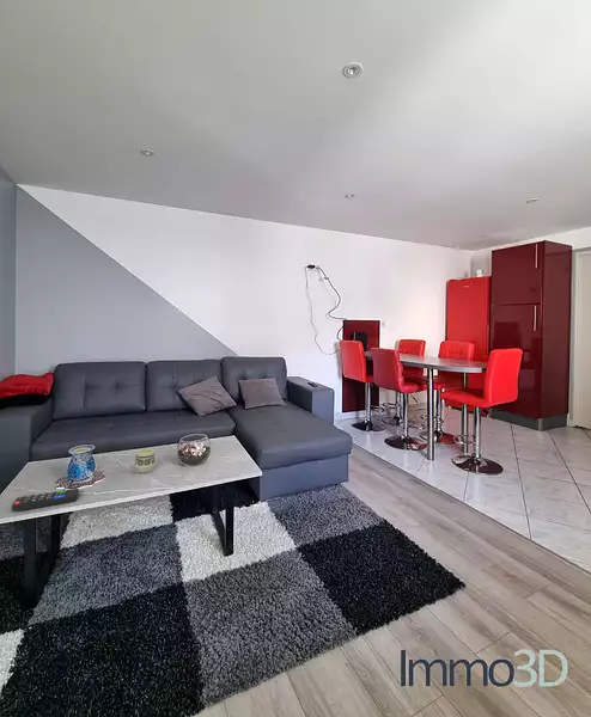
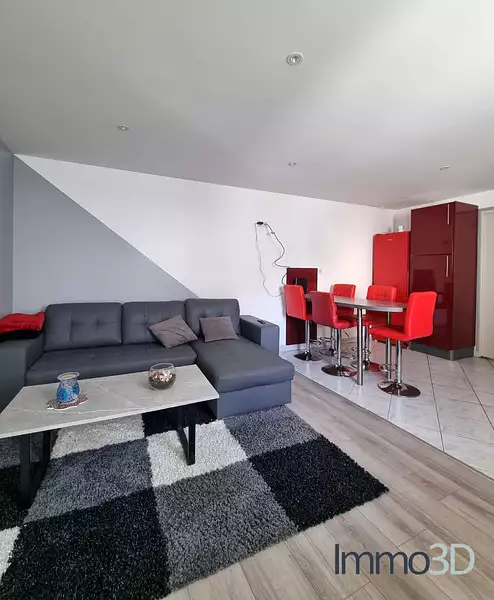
- remote control [11,488,80,513]
- cup [134,448,157,474]
